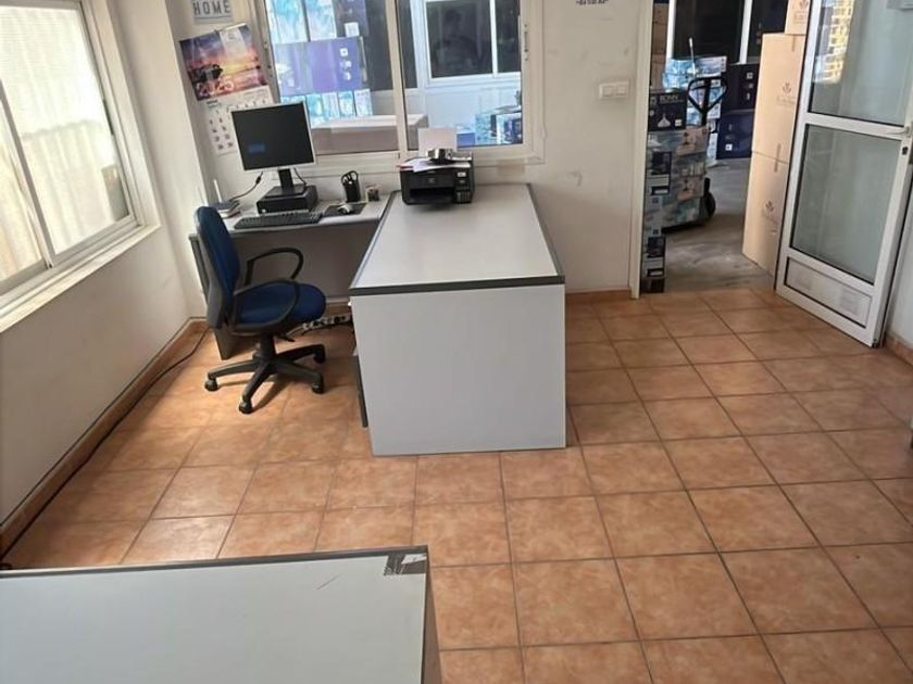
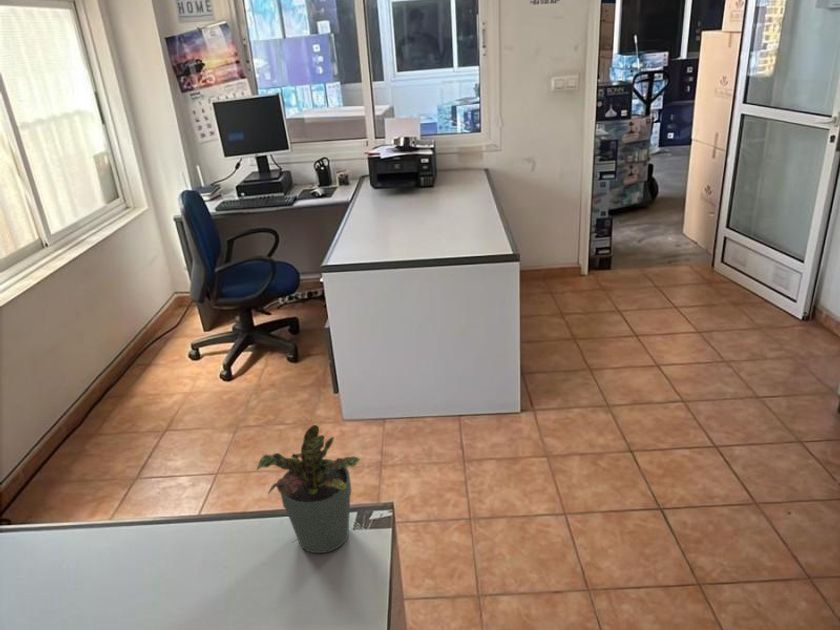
+ potted plant [255,424,361,554]
